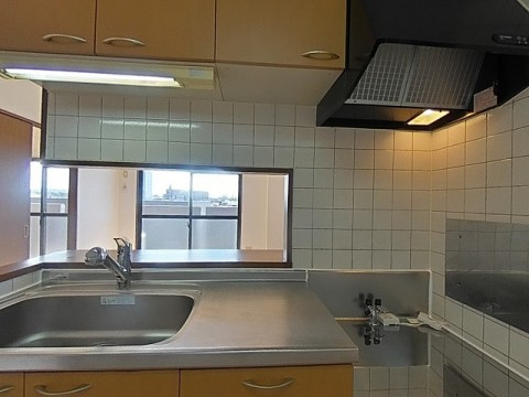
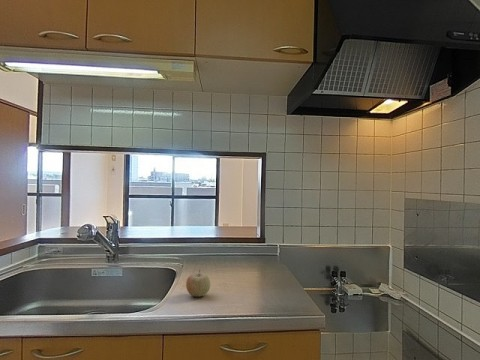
+ fruit [185,269,211,298]
